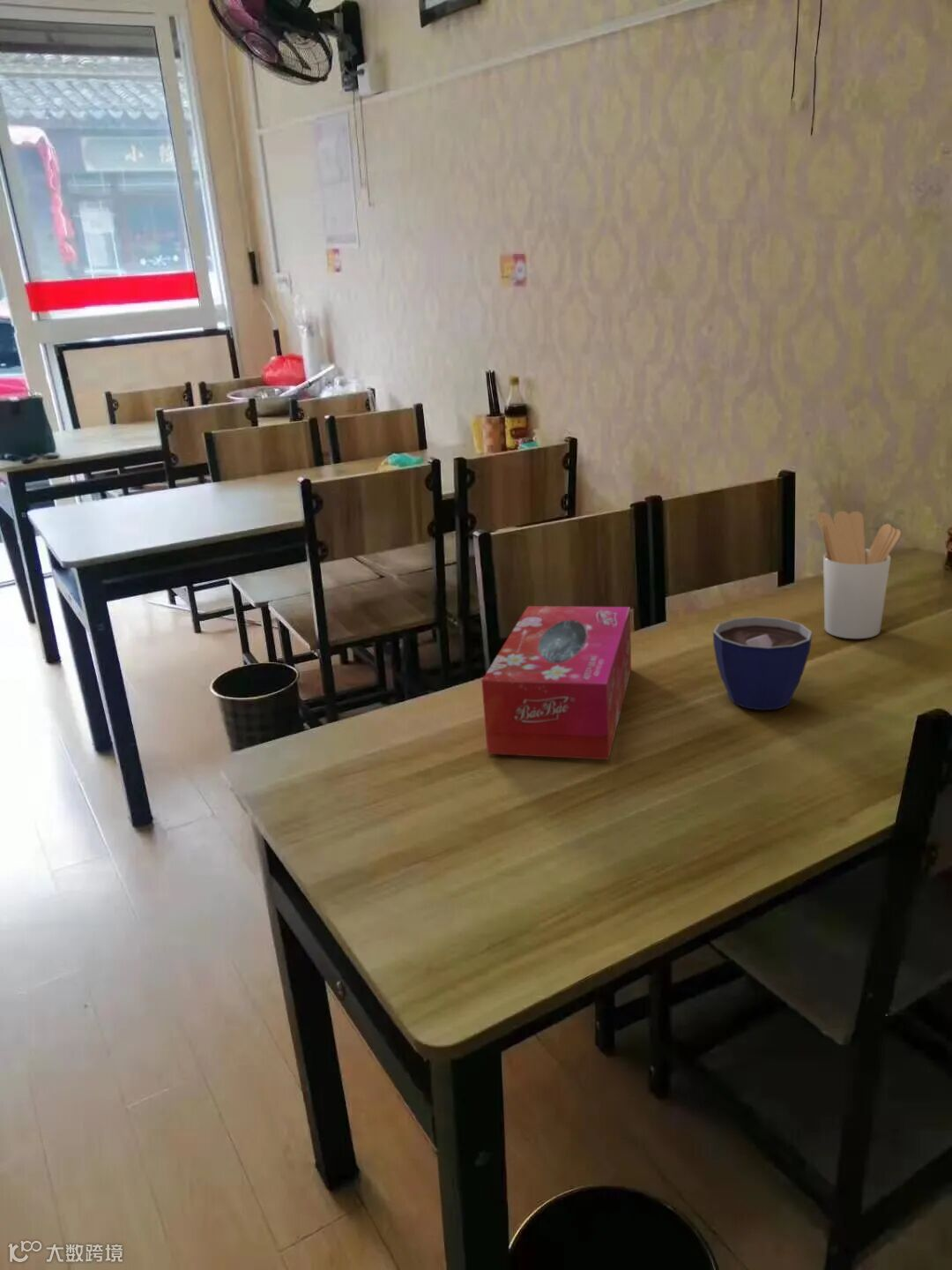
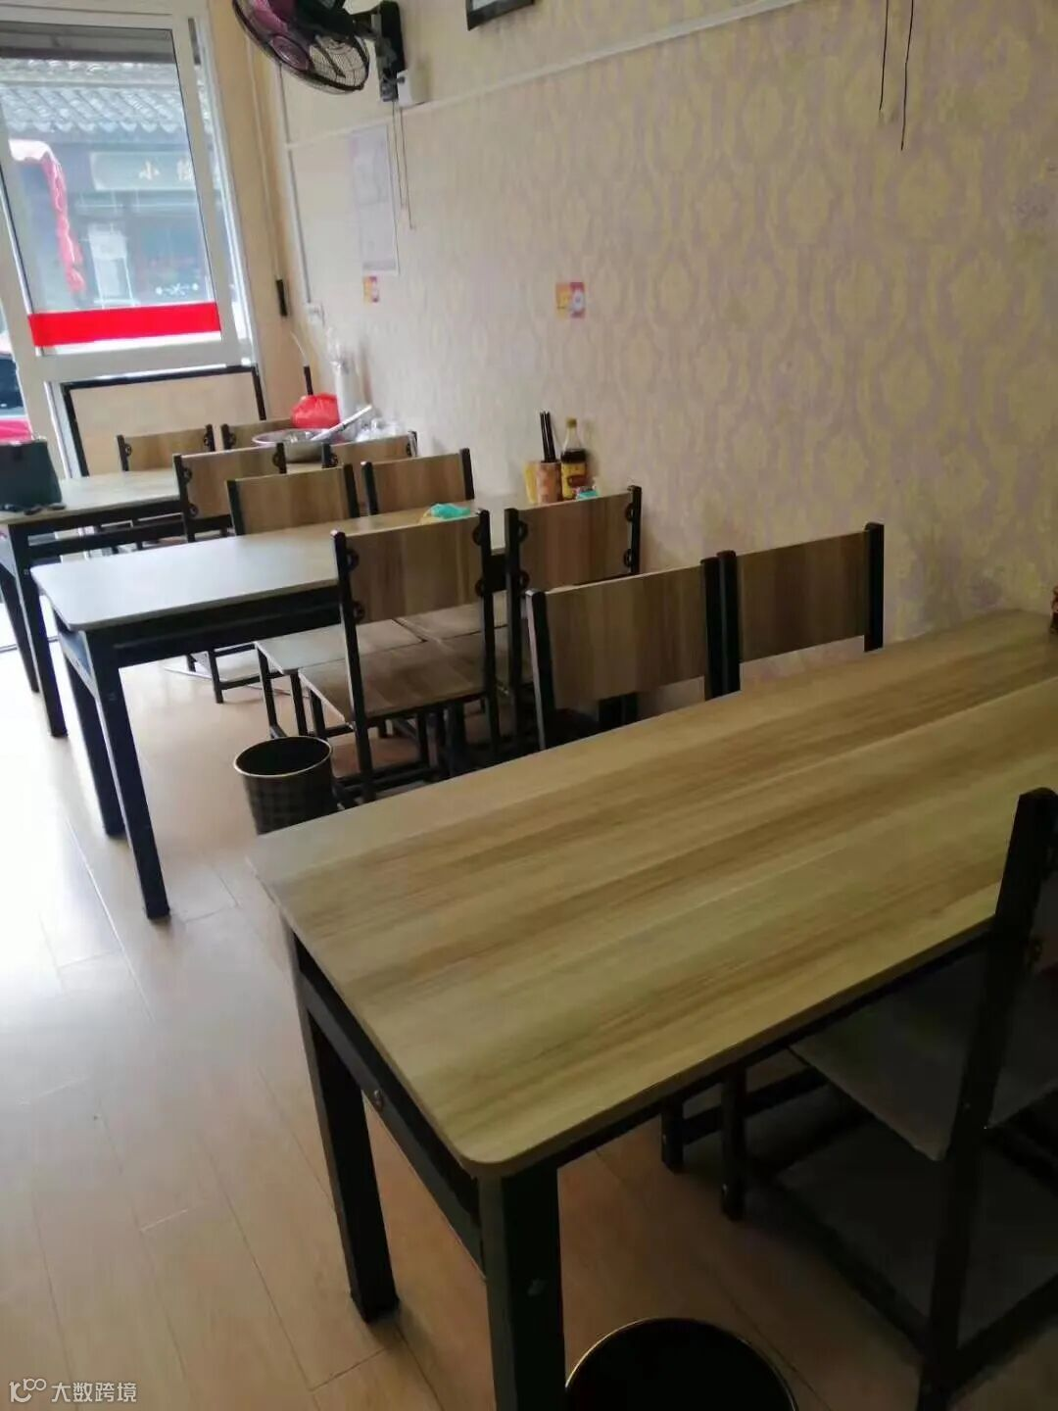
- cup [712,616,813,711]
- utensil holder [815,510,902,639]
- tissue box [480,605,632,760]
